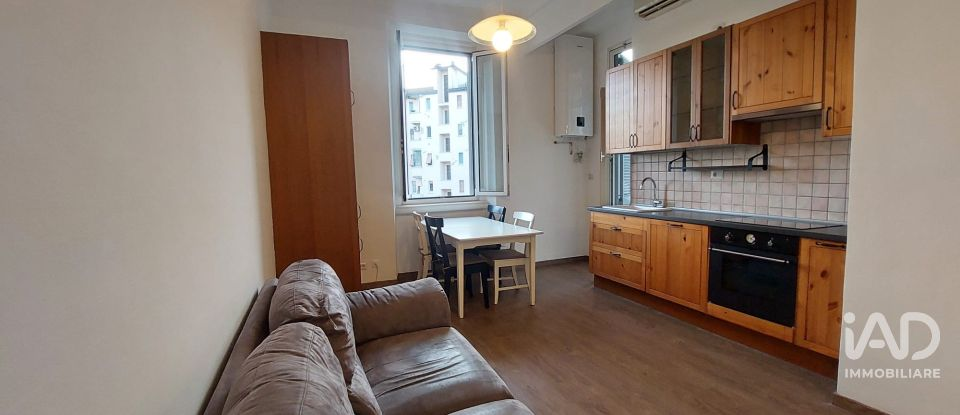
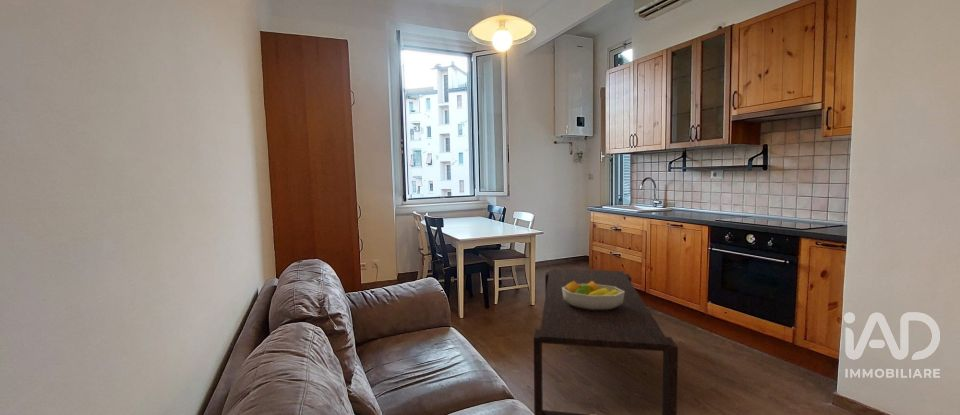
+ coffee table [533,268,679,415]
+ fruit bowl [562,281,625,310]
